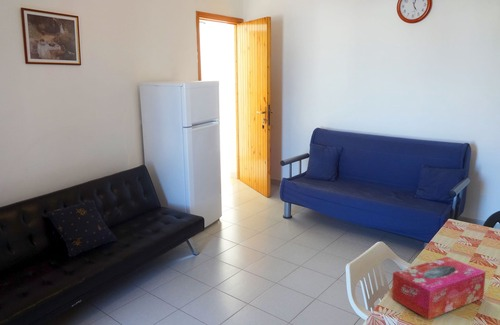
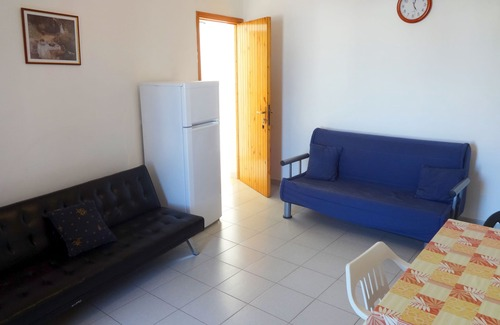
- tissue box [391,256,487,320]
